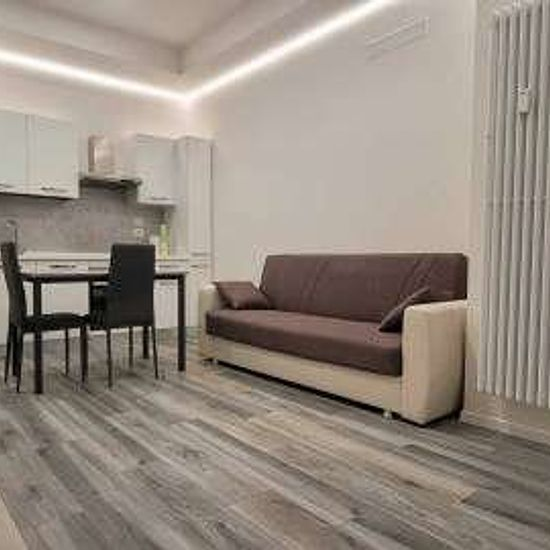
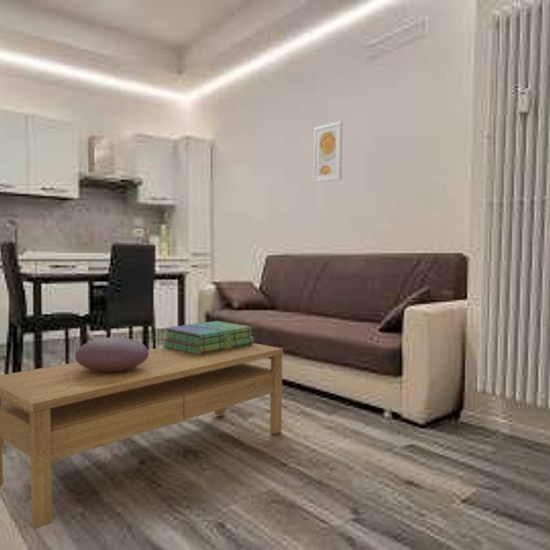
+ coffee table [0,342,284,530]
+ decorative bowl [74,336,149,372]
+ stack of books [162,320,255,355]
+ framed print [312,120,344,184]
